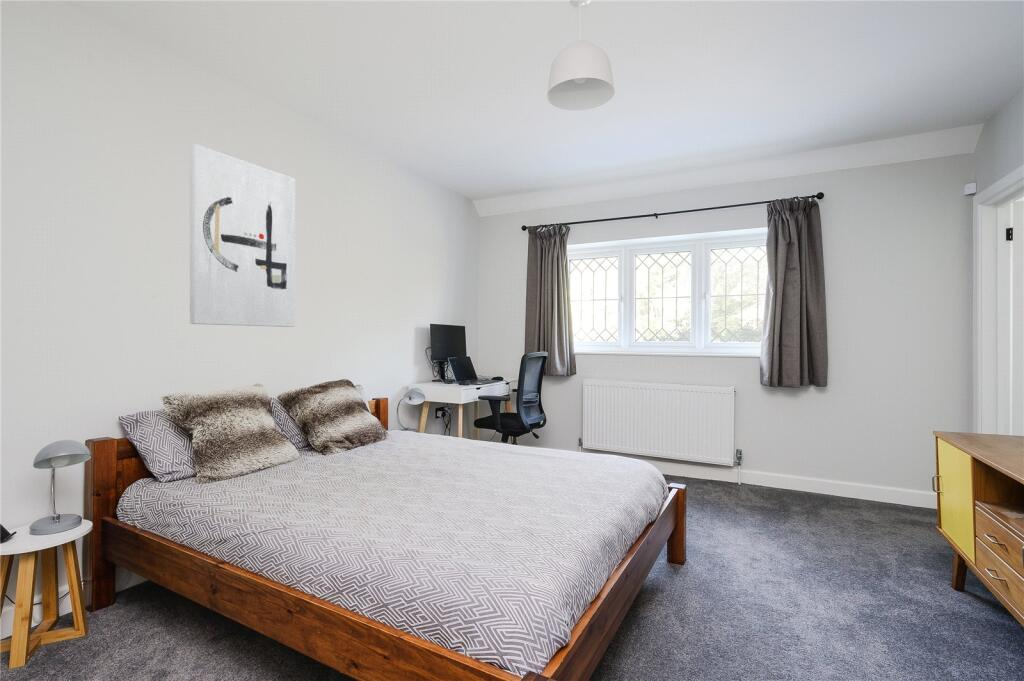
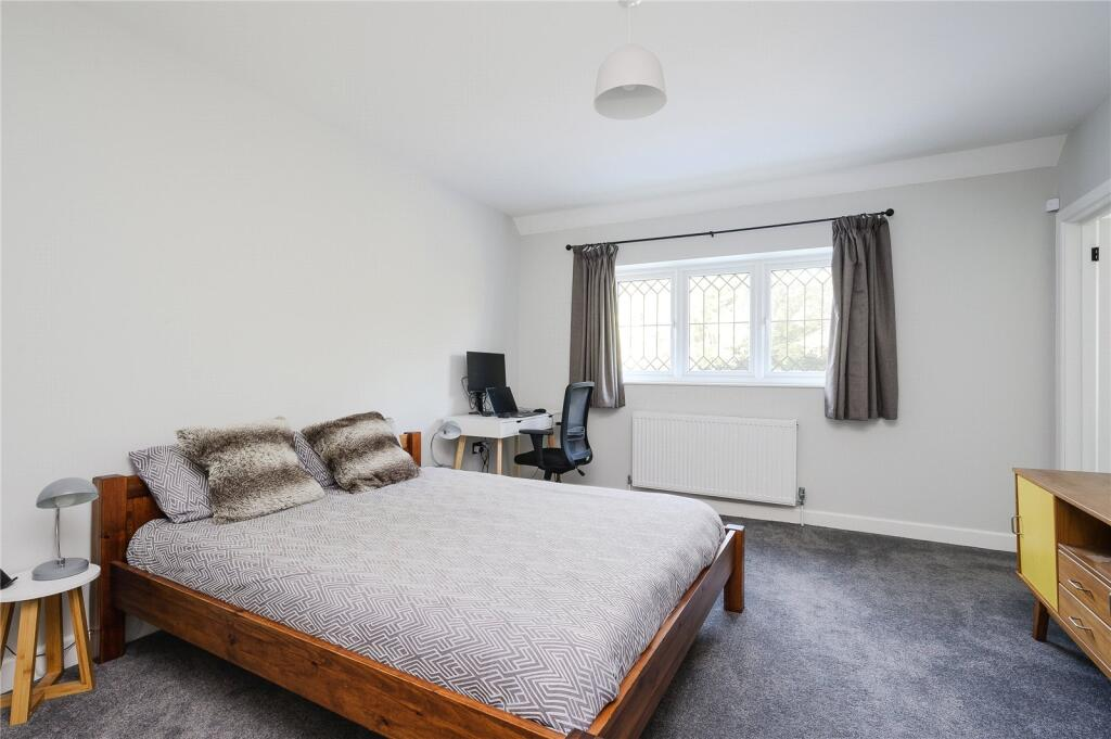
- wall art [189,143,296,328]
